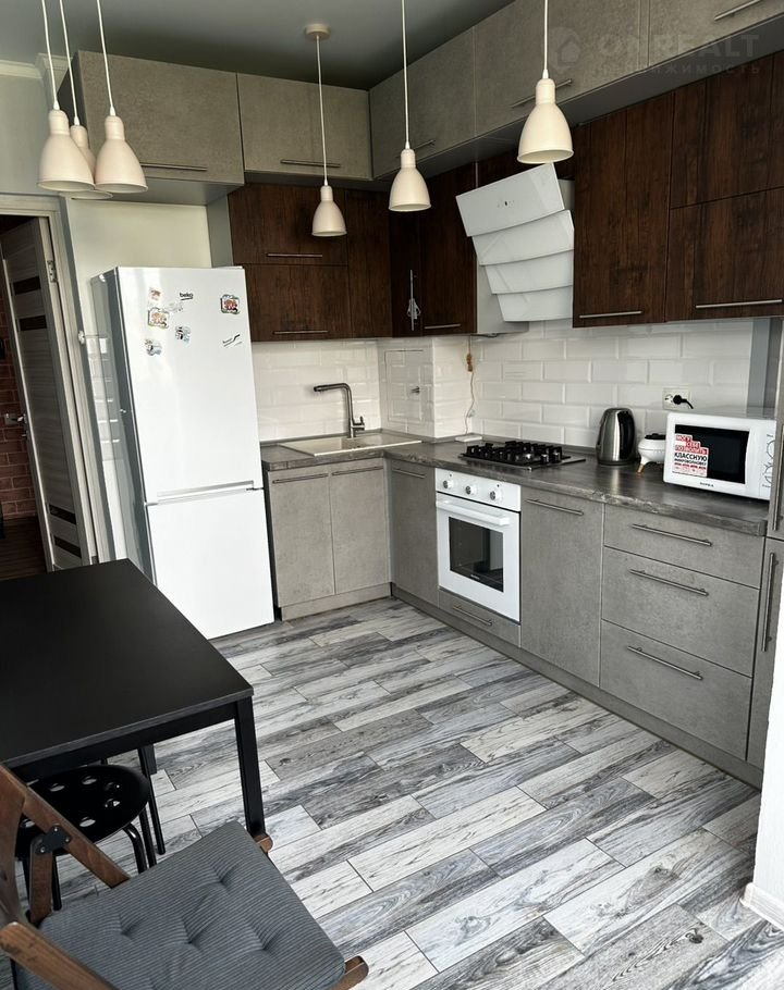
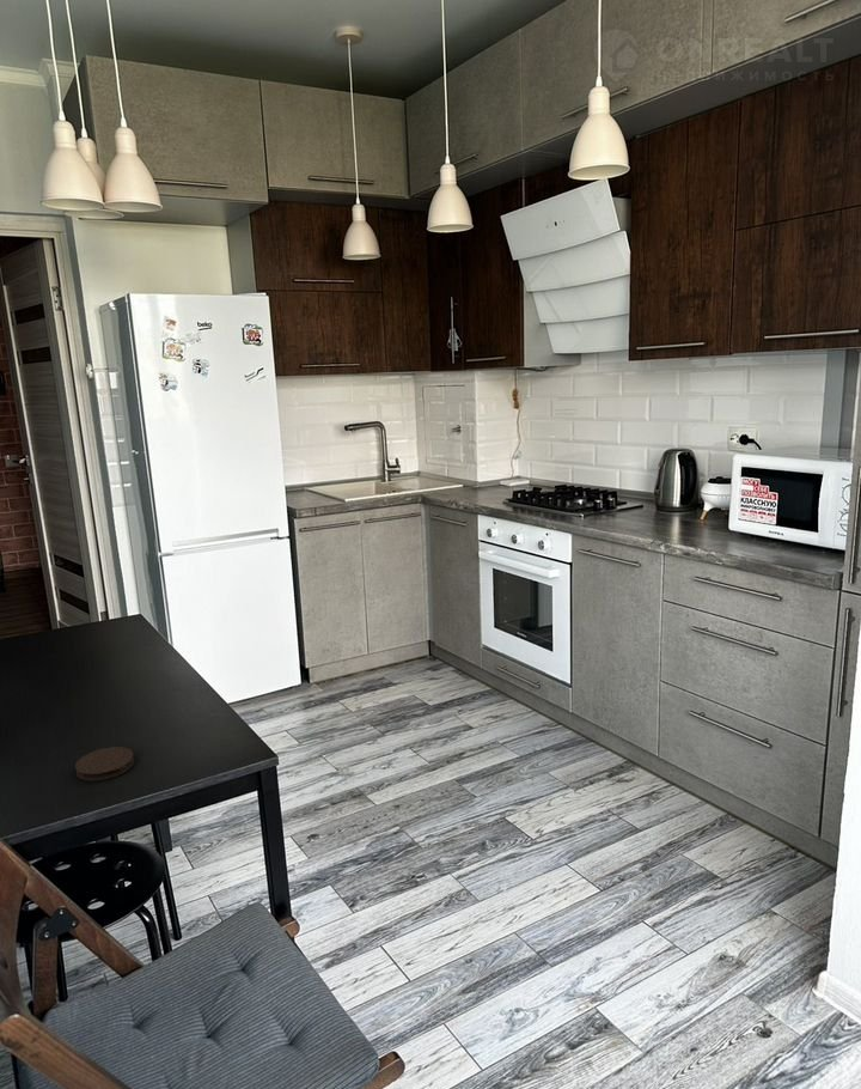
+ coaster [74,746,135,781]
